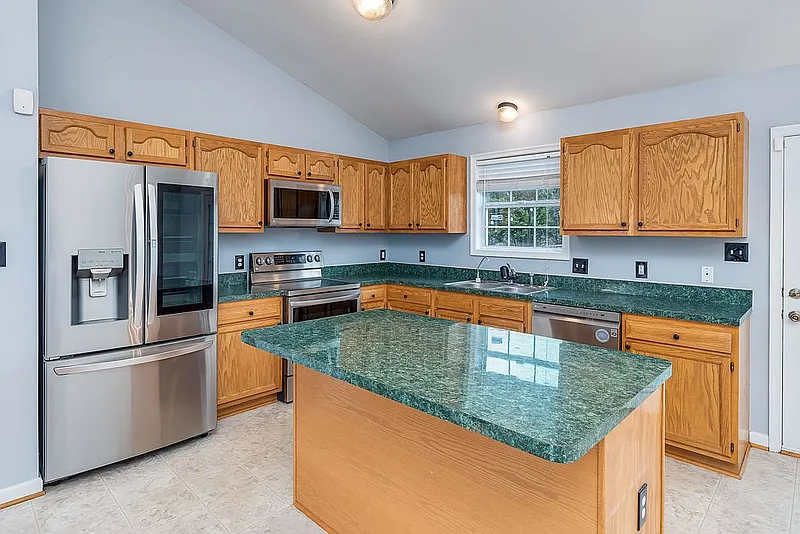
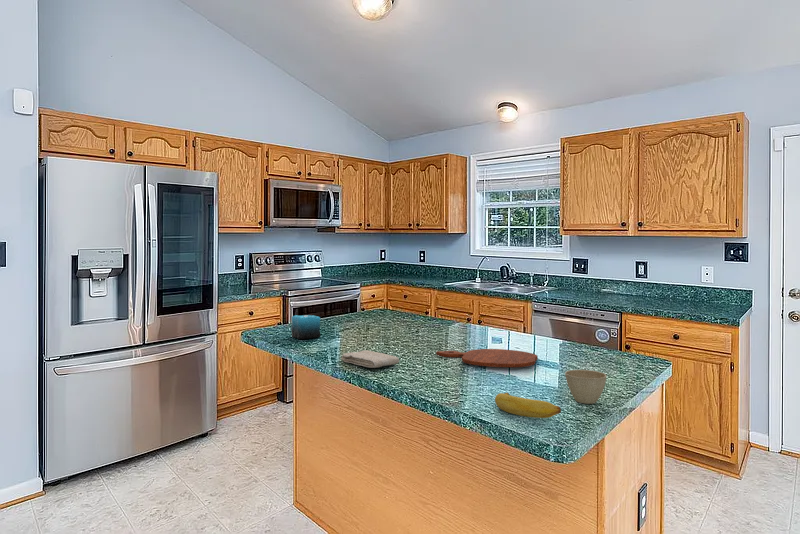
+ banana [494,392,562,419]
+ candle [290,314,322,340]
+ cutting board [435,348,539,368]
+ washcloth [340,349,400,369]
+ flower pot [564,369,607,405]
